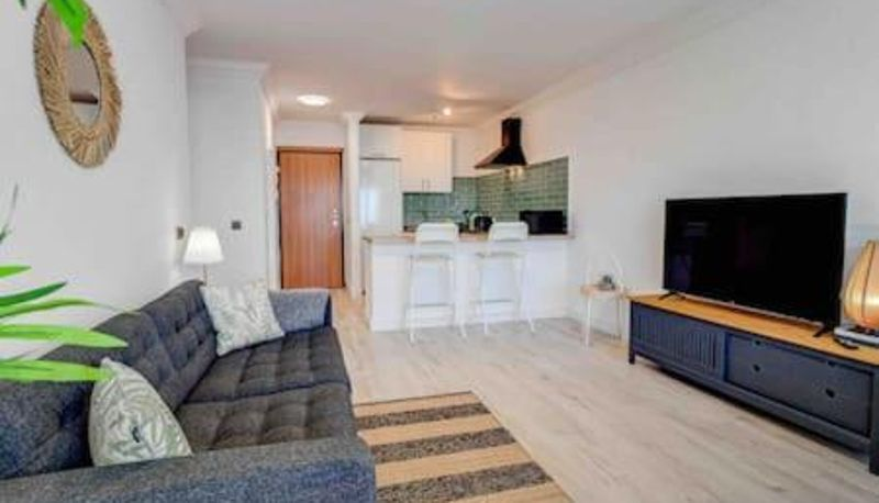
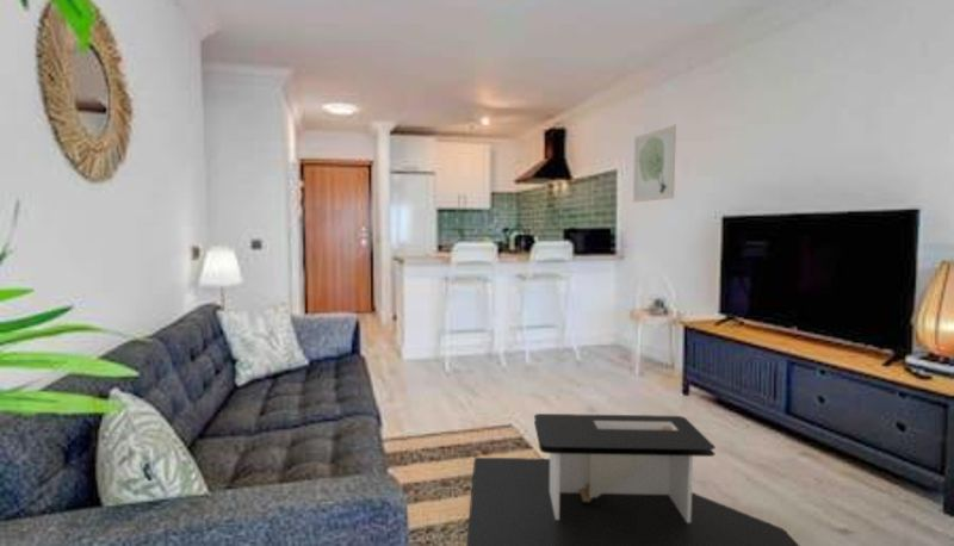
+ wall art [632,124,677,204]
+ coffee table [466,412,800,546]
